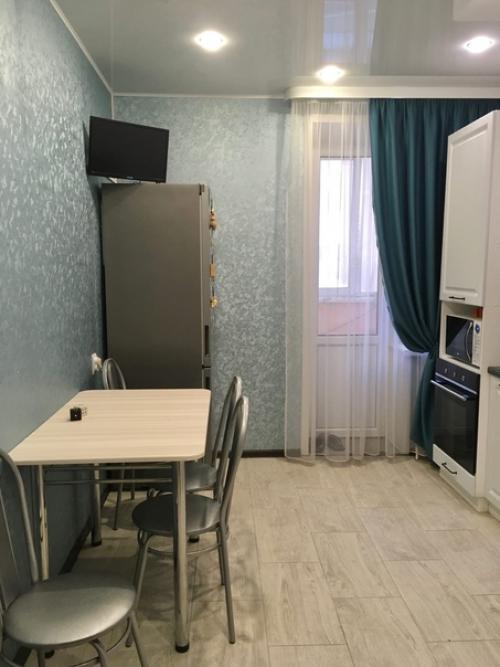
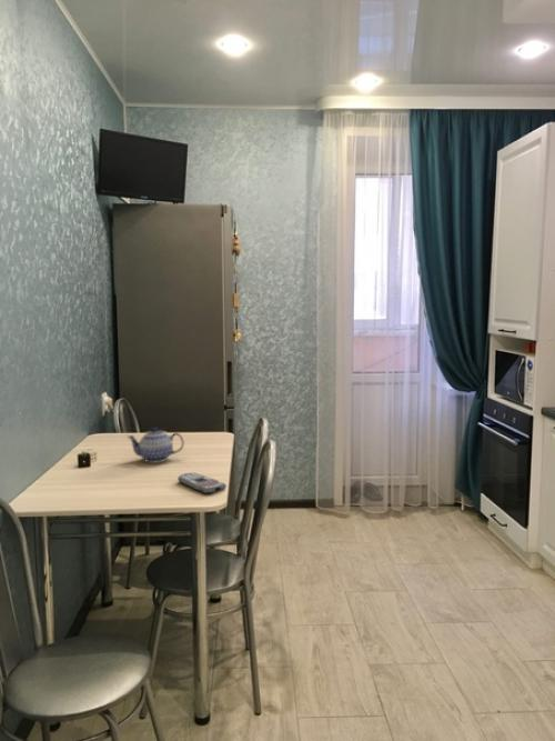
+ remote control [176,472,228,495]
+ teapot [125,427,185,464]
